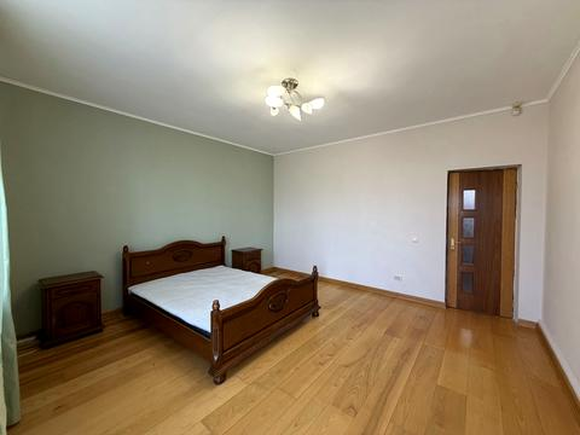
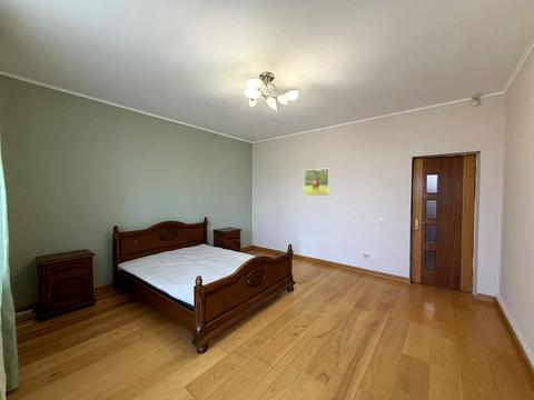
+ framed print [303,167,330,197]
